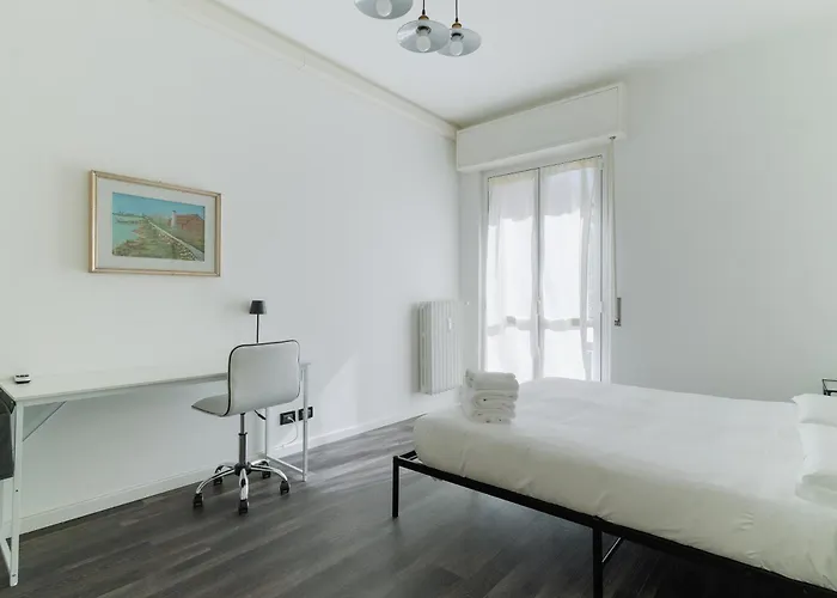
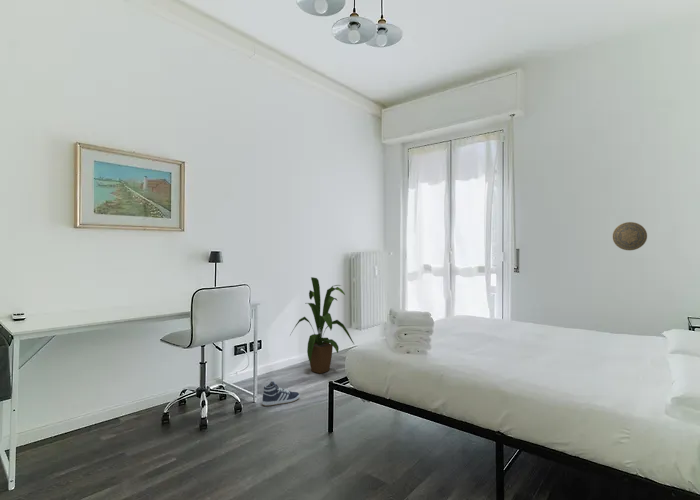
+ house plant [289,276,355,375]
+ decorative plate [612,221,648,251]
+ sneaker [261,380,301,407]
